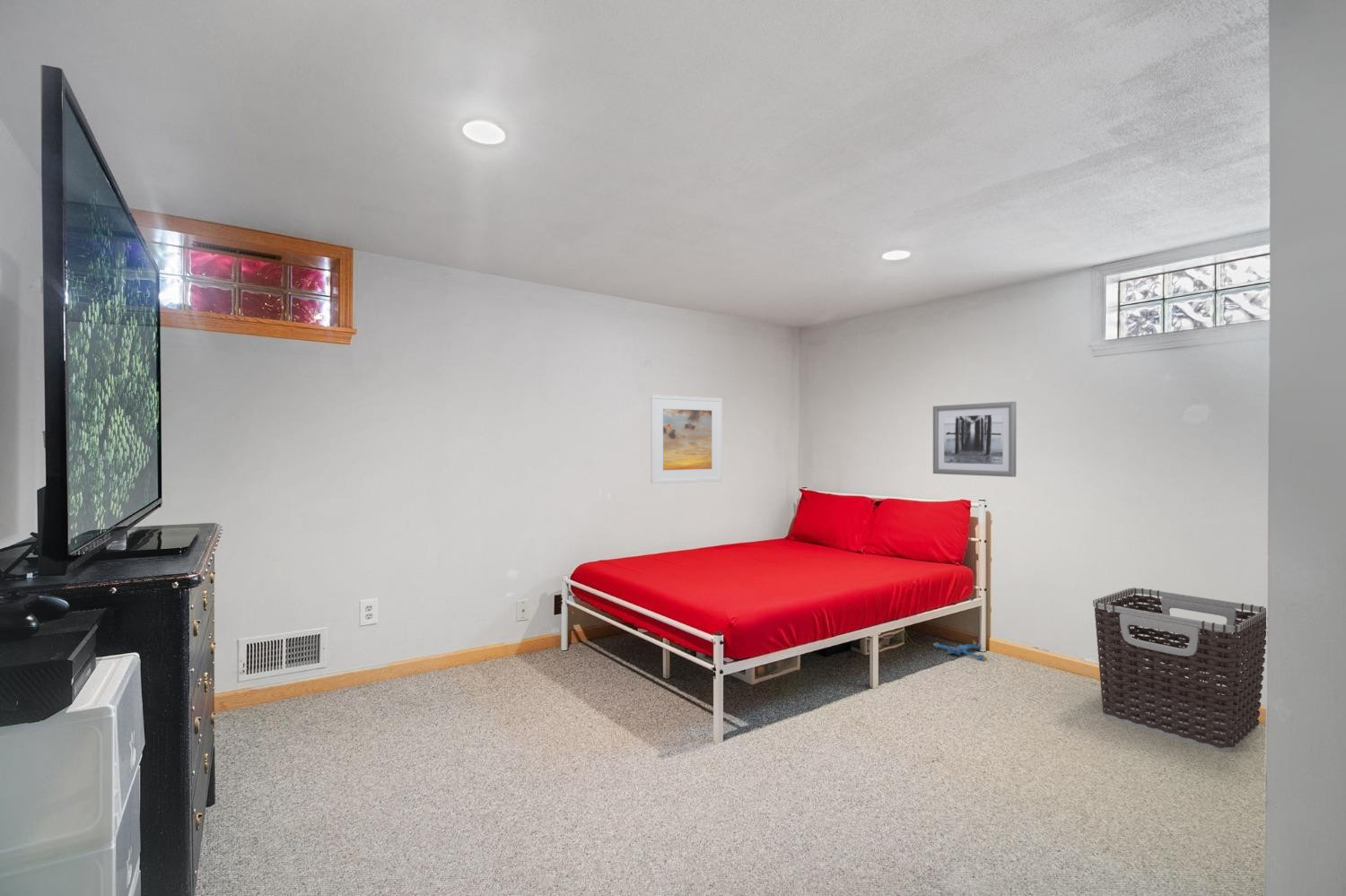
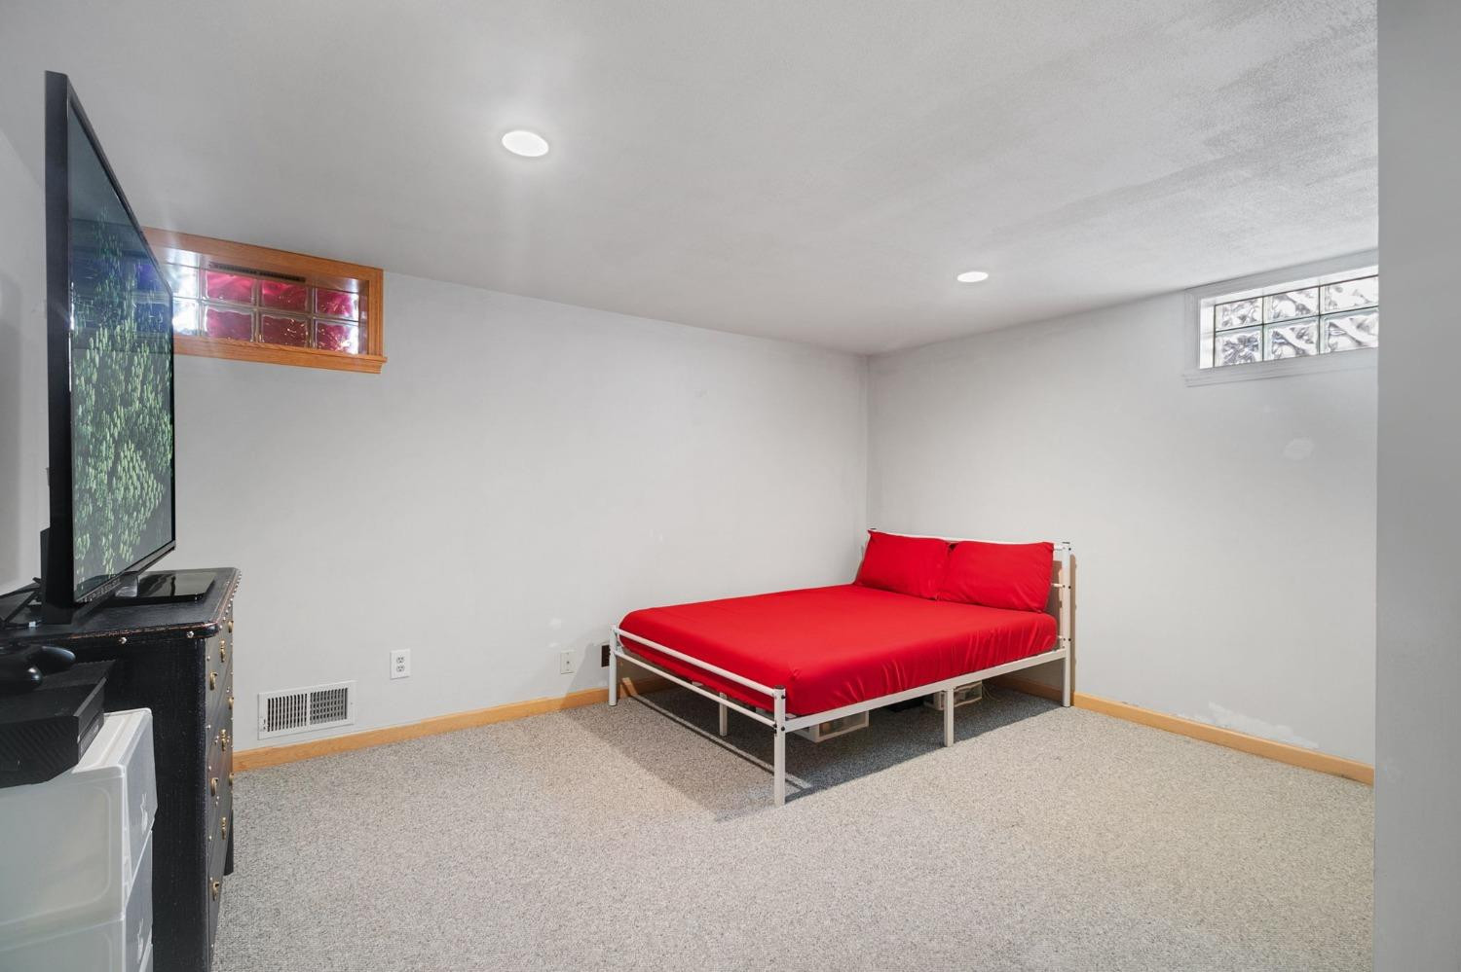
- wall art [932,401,1017,478]
- plush toy [932,639,988,661]
- clothes hamper [1092,587,1267,753]
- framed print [650,394,723,485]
